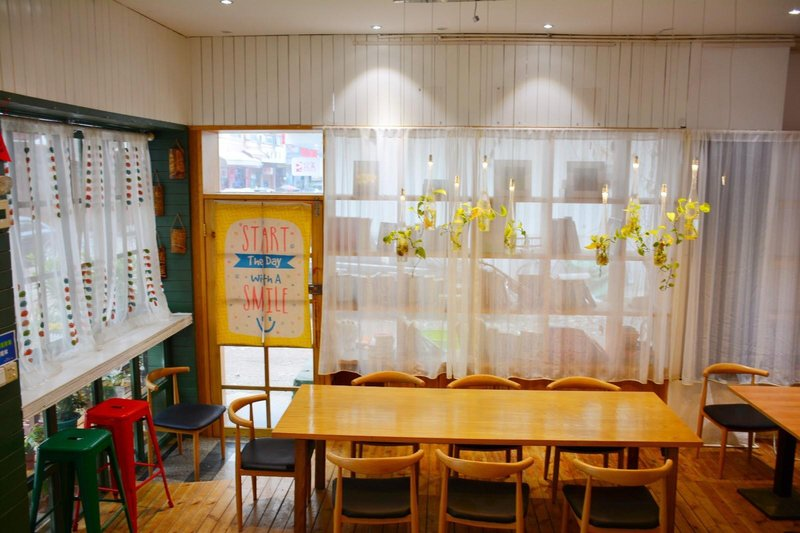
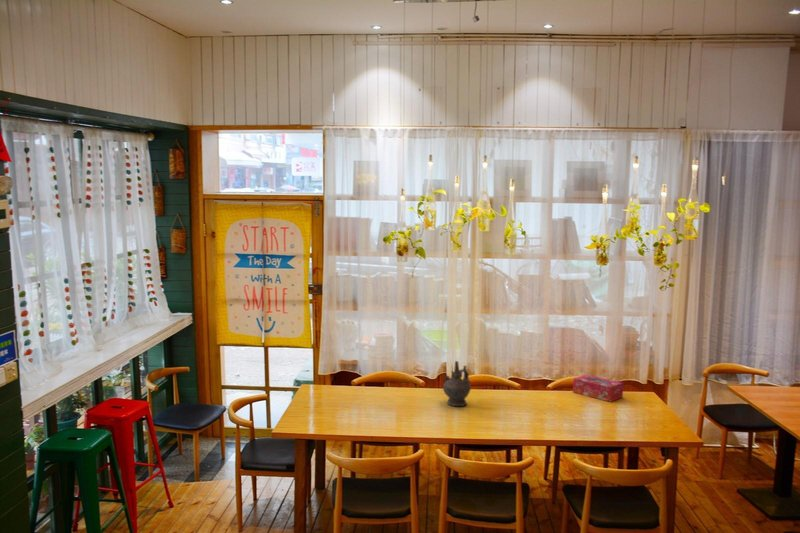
+ tissue box [572,374,624,403]
+ ceremonial vessel [442,360,472,407]
